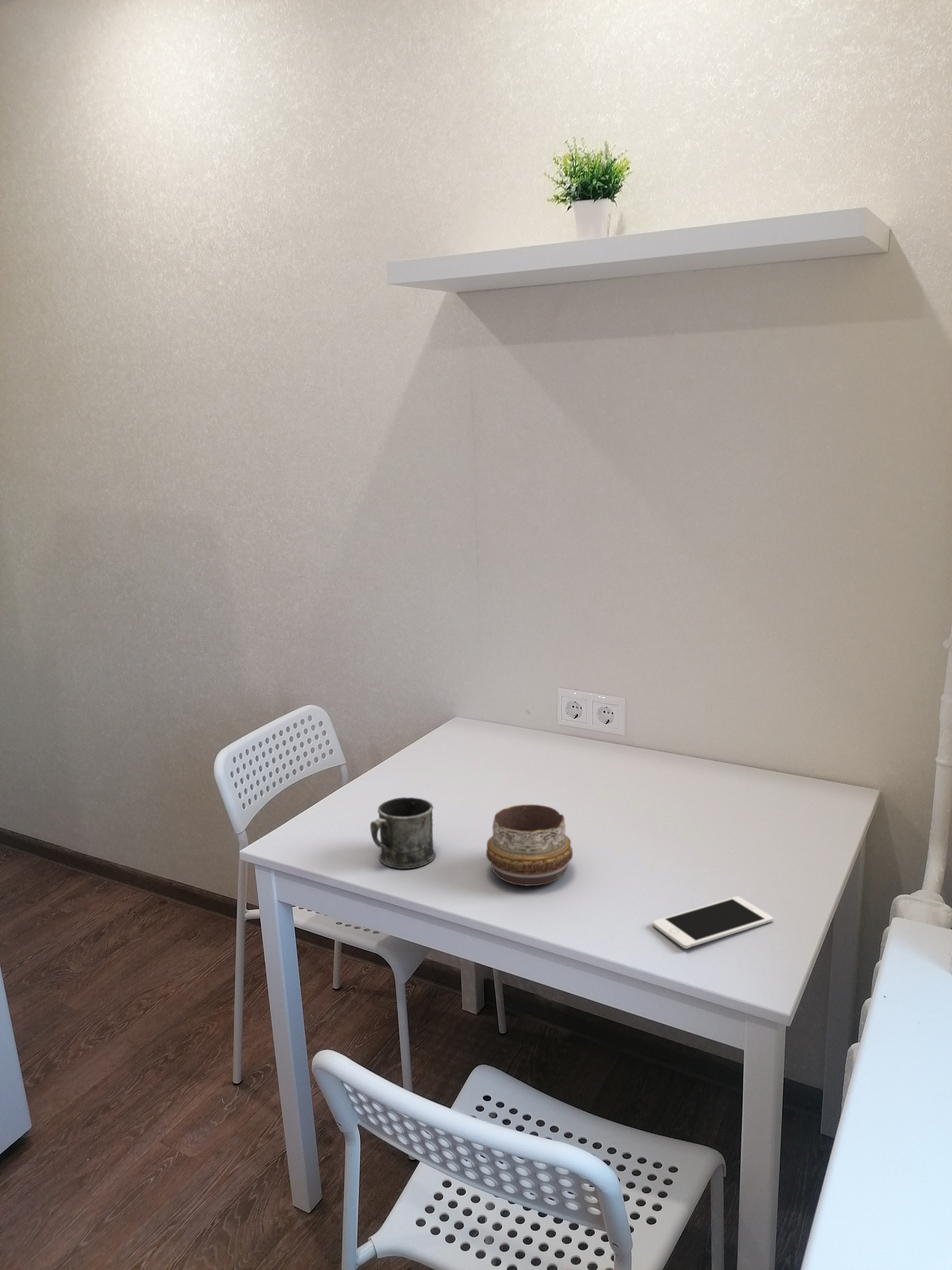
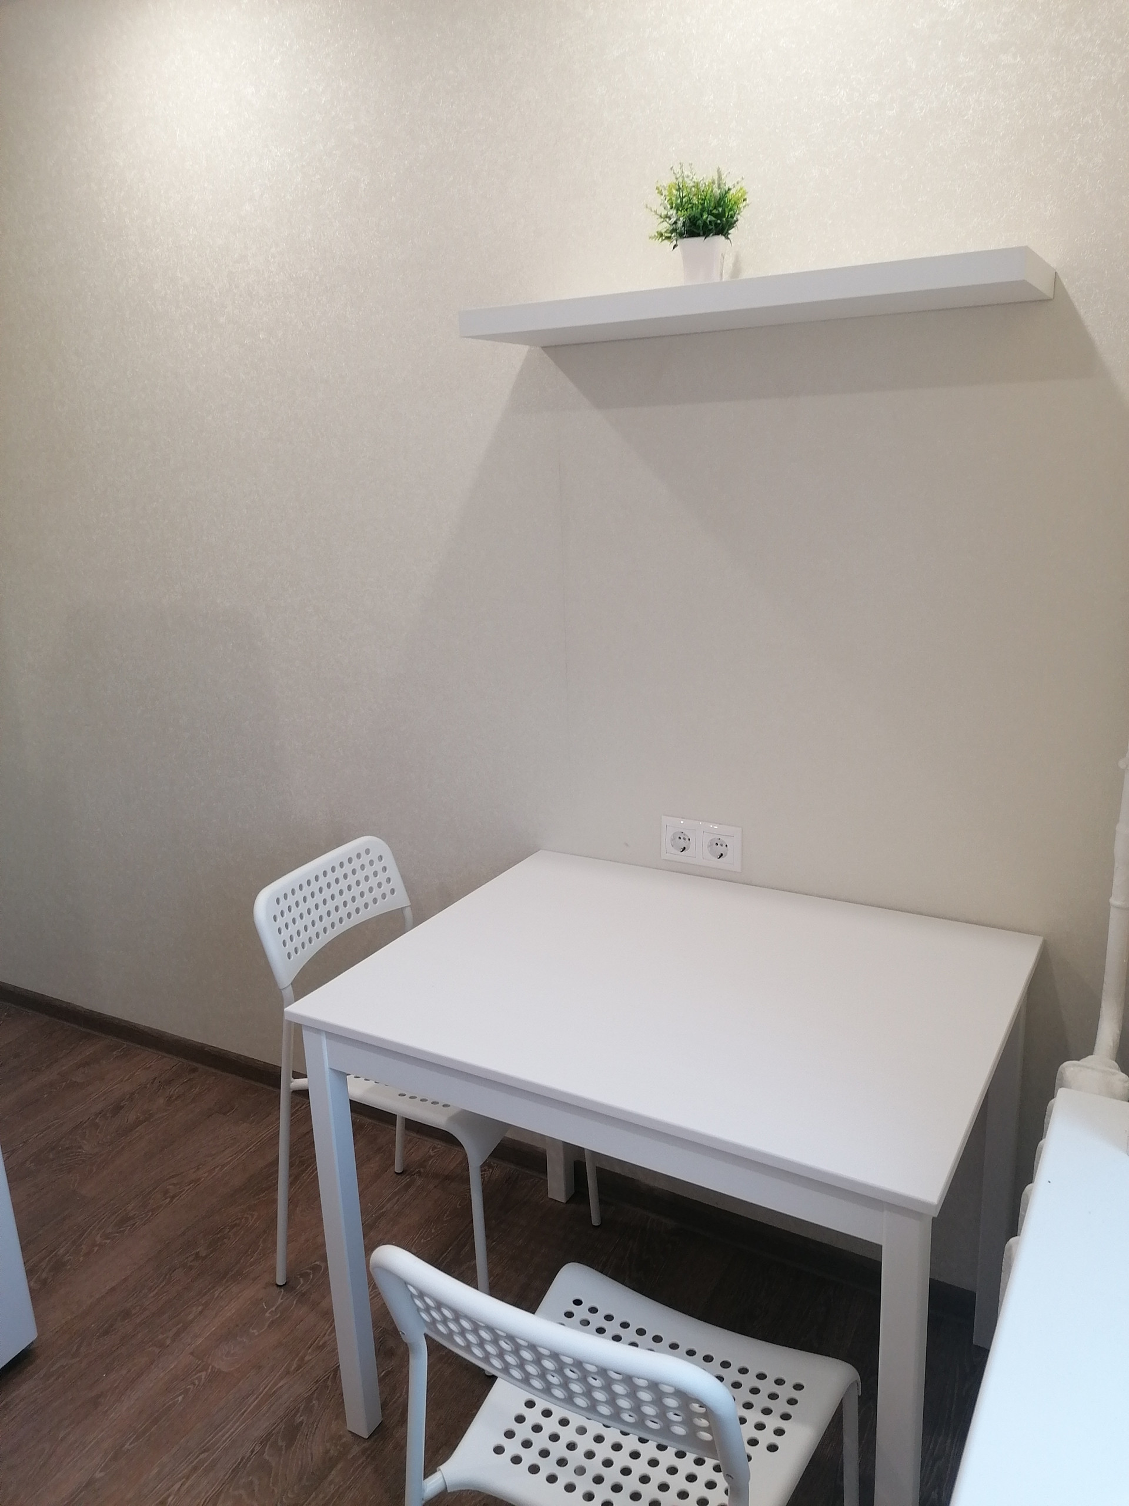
- decorative bowl [485,804,573,887]
- mug [370,797,436,869]
- cell phone [652,896,773,949]
